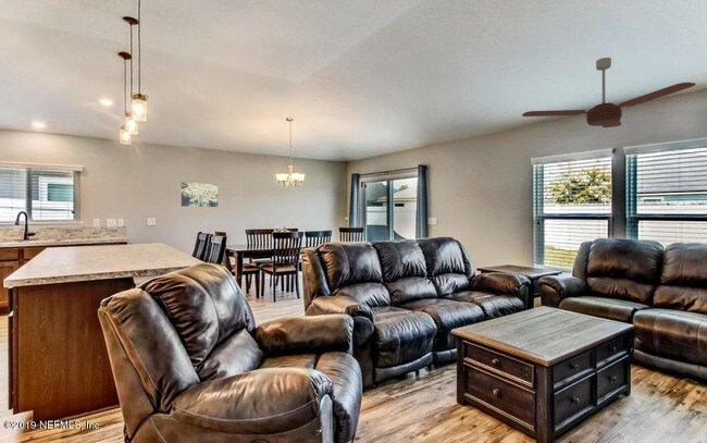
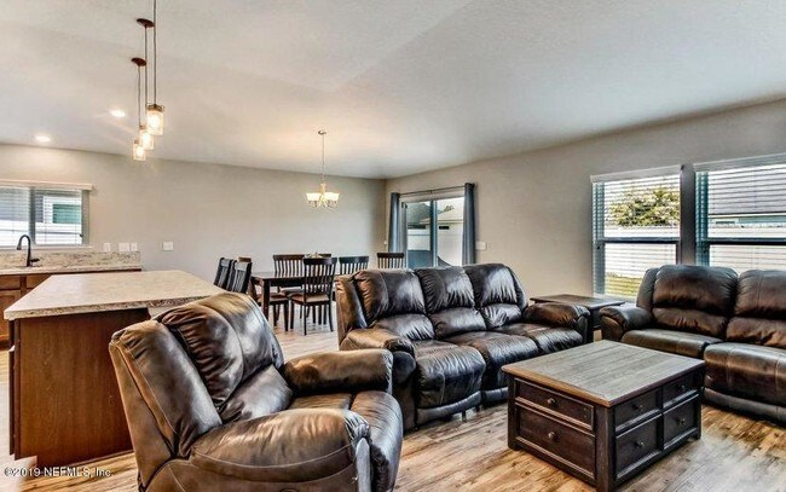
- wall art [181,182,219,208]
- ceiling fan [521,57,697,128]
